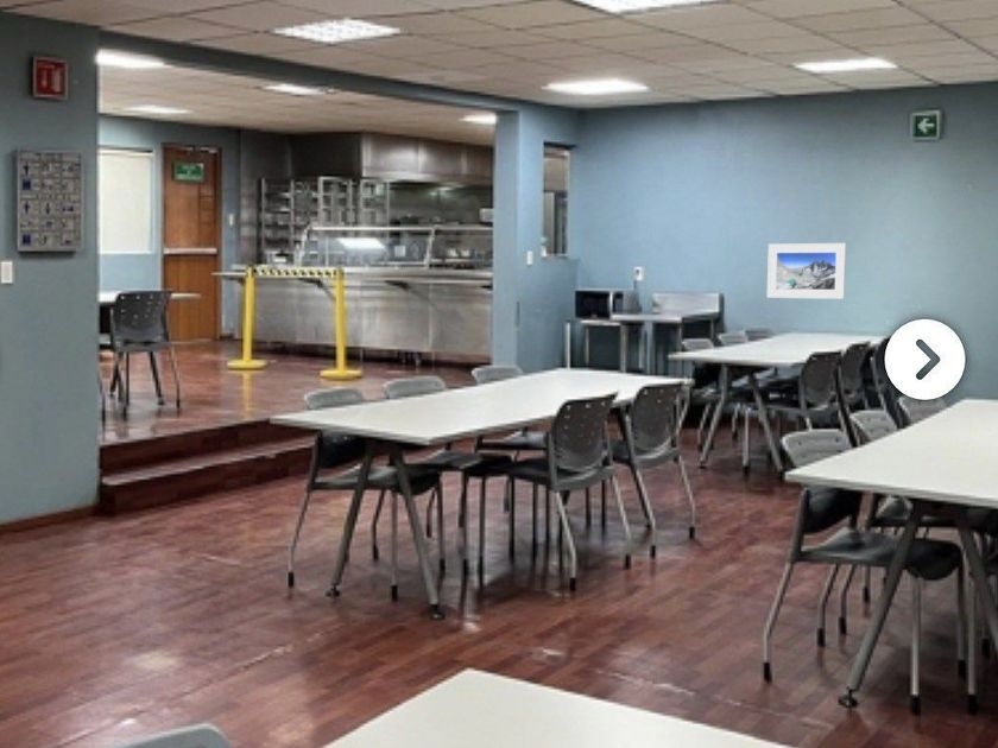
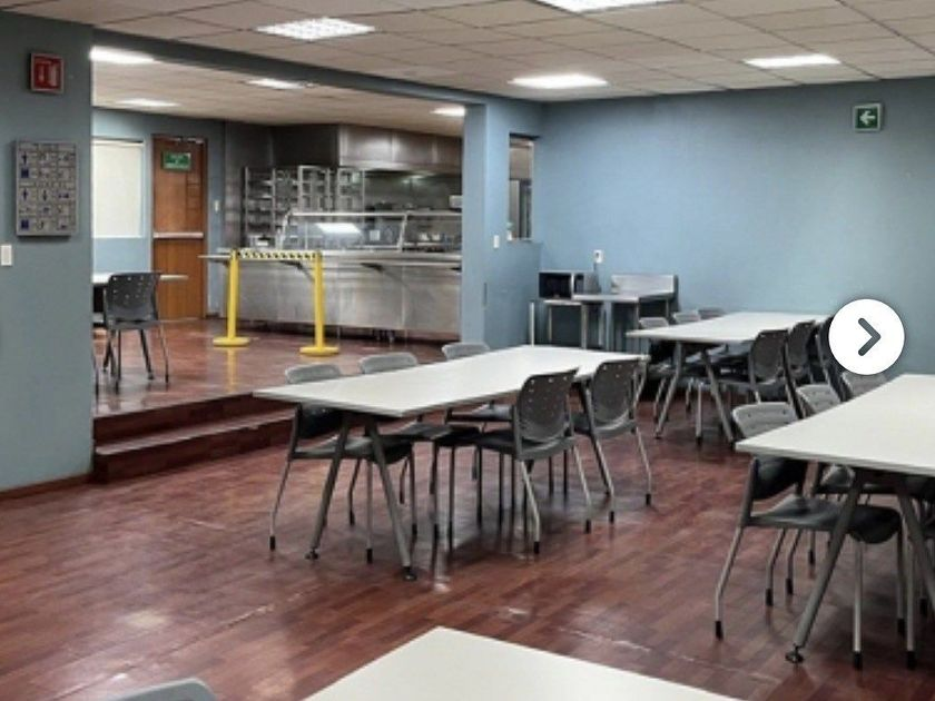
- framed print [766,242,847,300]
